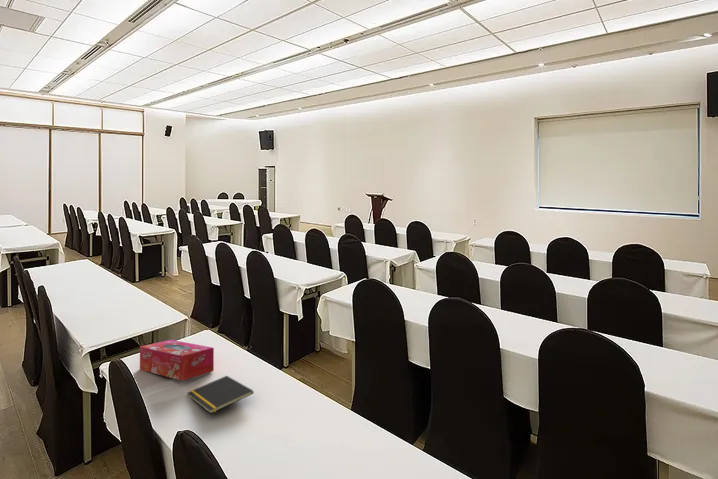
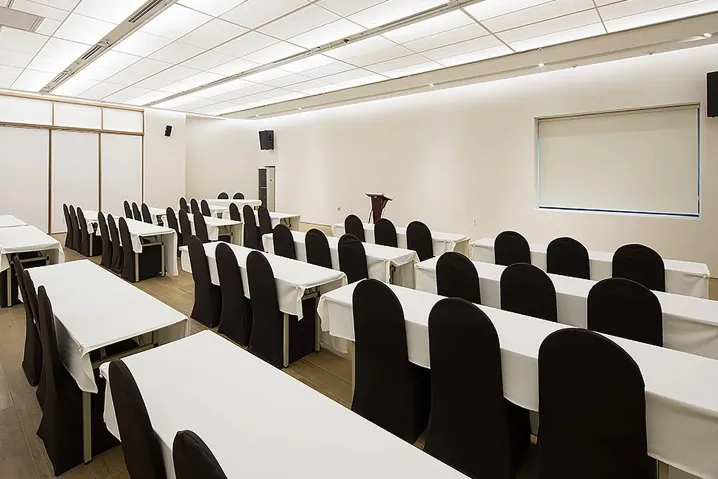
- notepad [186,375,254,415]
- tissue box [139,339,215,382]
